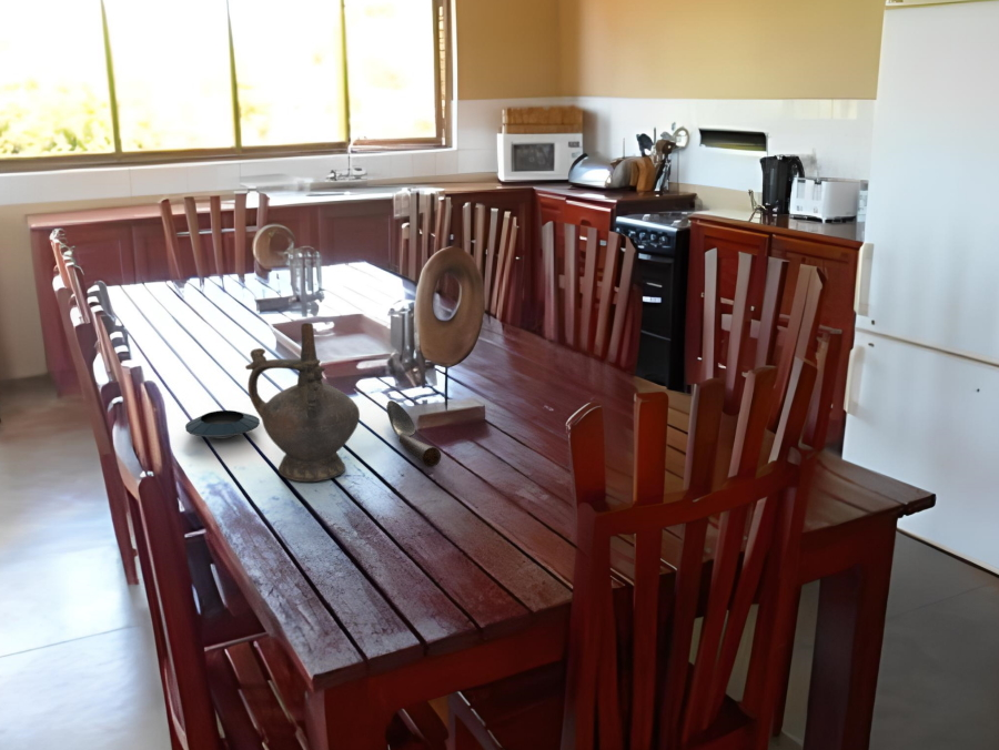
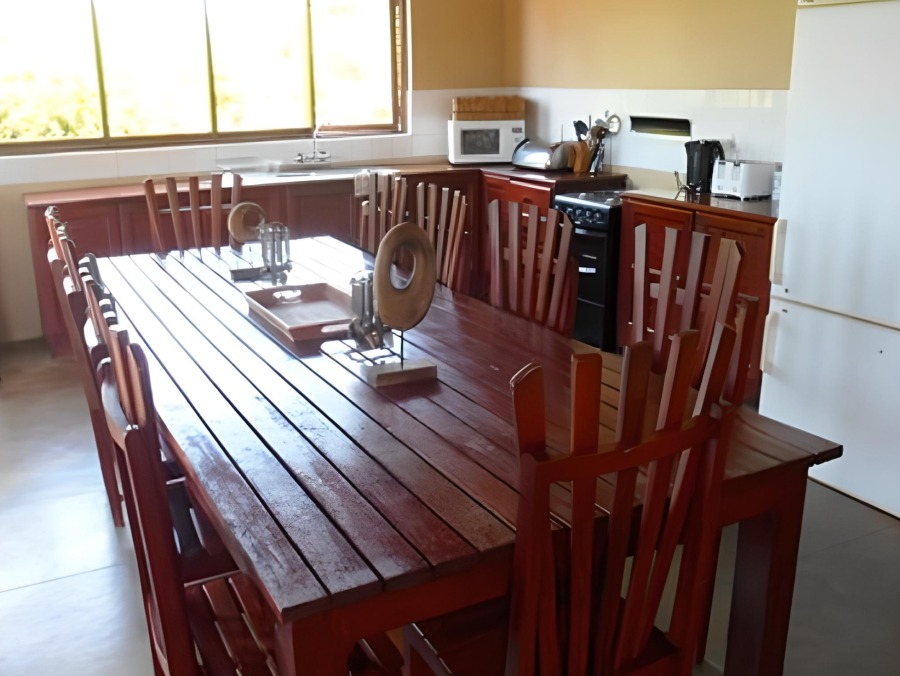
- spoon [385,399,442,468]
- saucer [184,409,261,439]
- ceremonial vessel [244,322,361,483]
